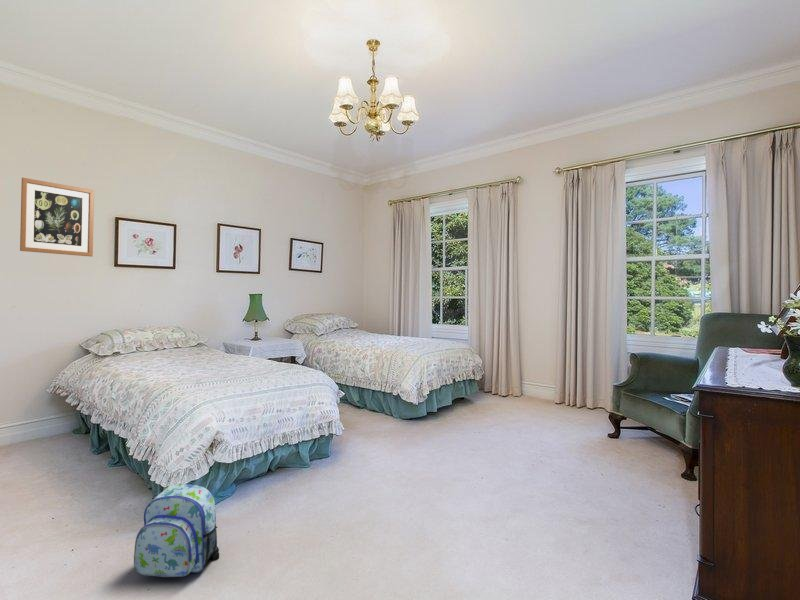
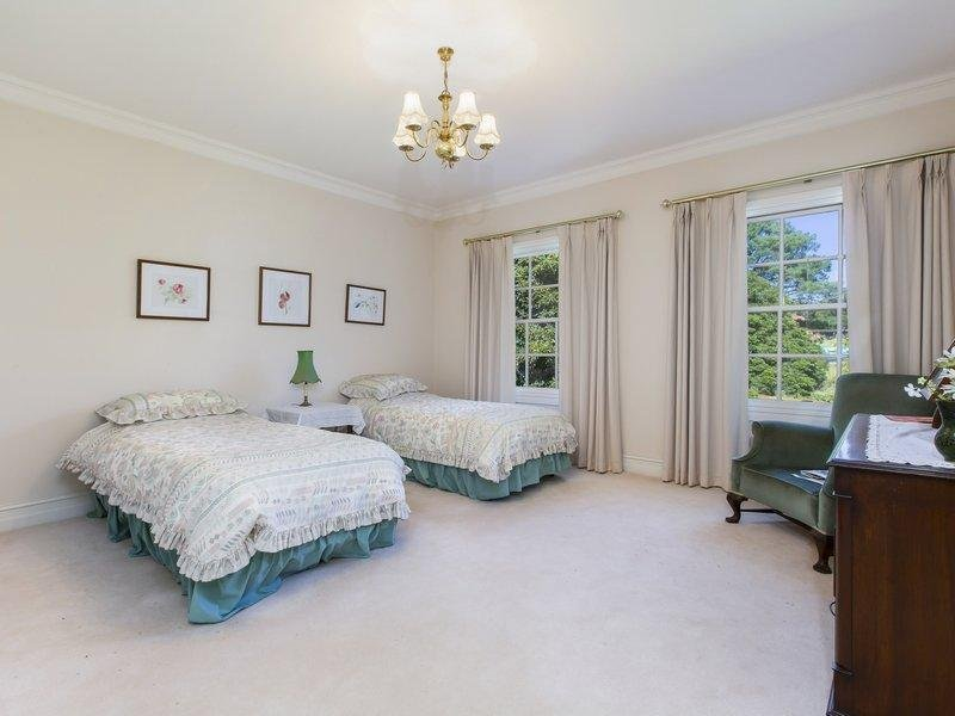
- backpack [133,483,220,578]
- wall art [19,177,95,258]
